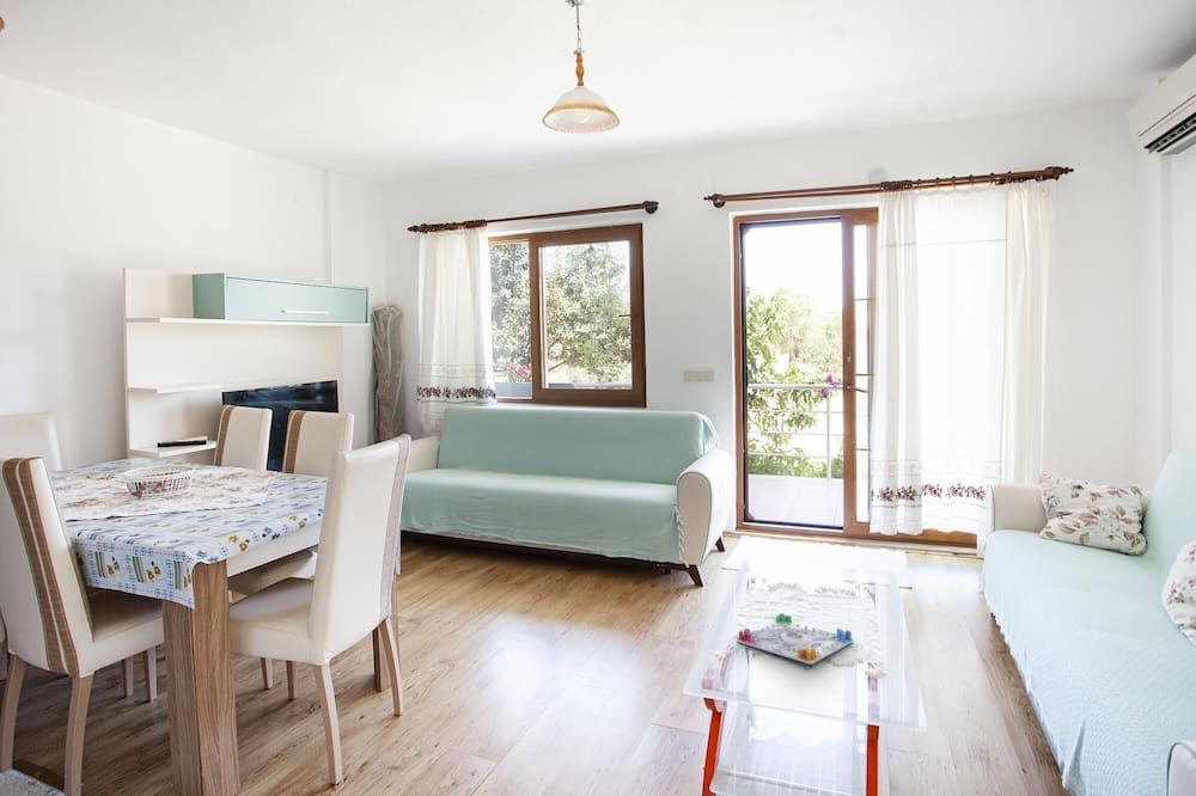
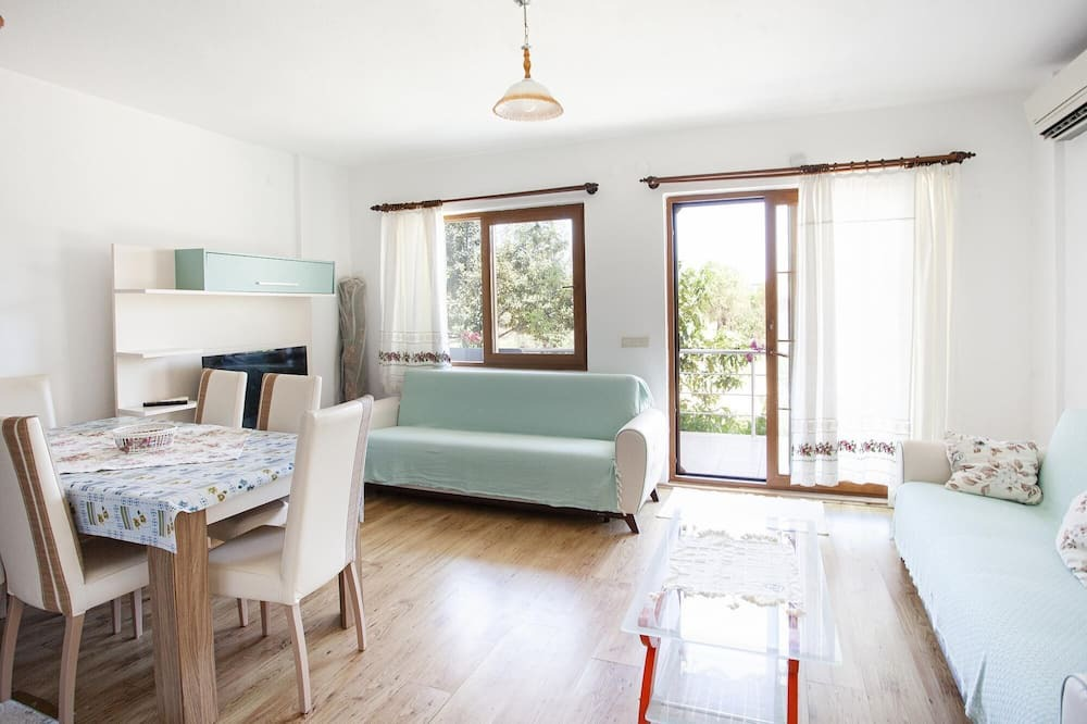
- board game [736,612,854,665]
